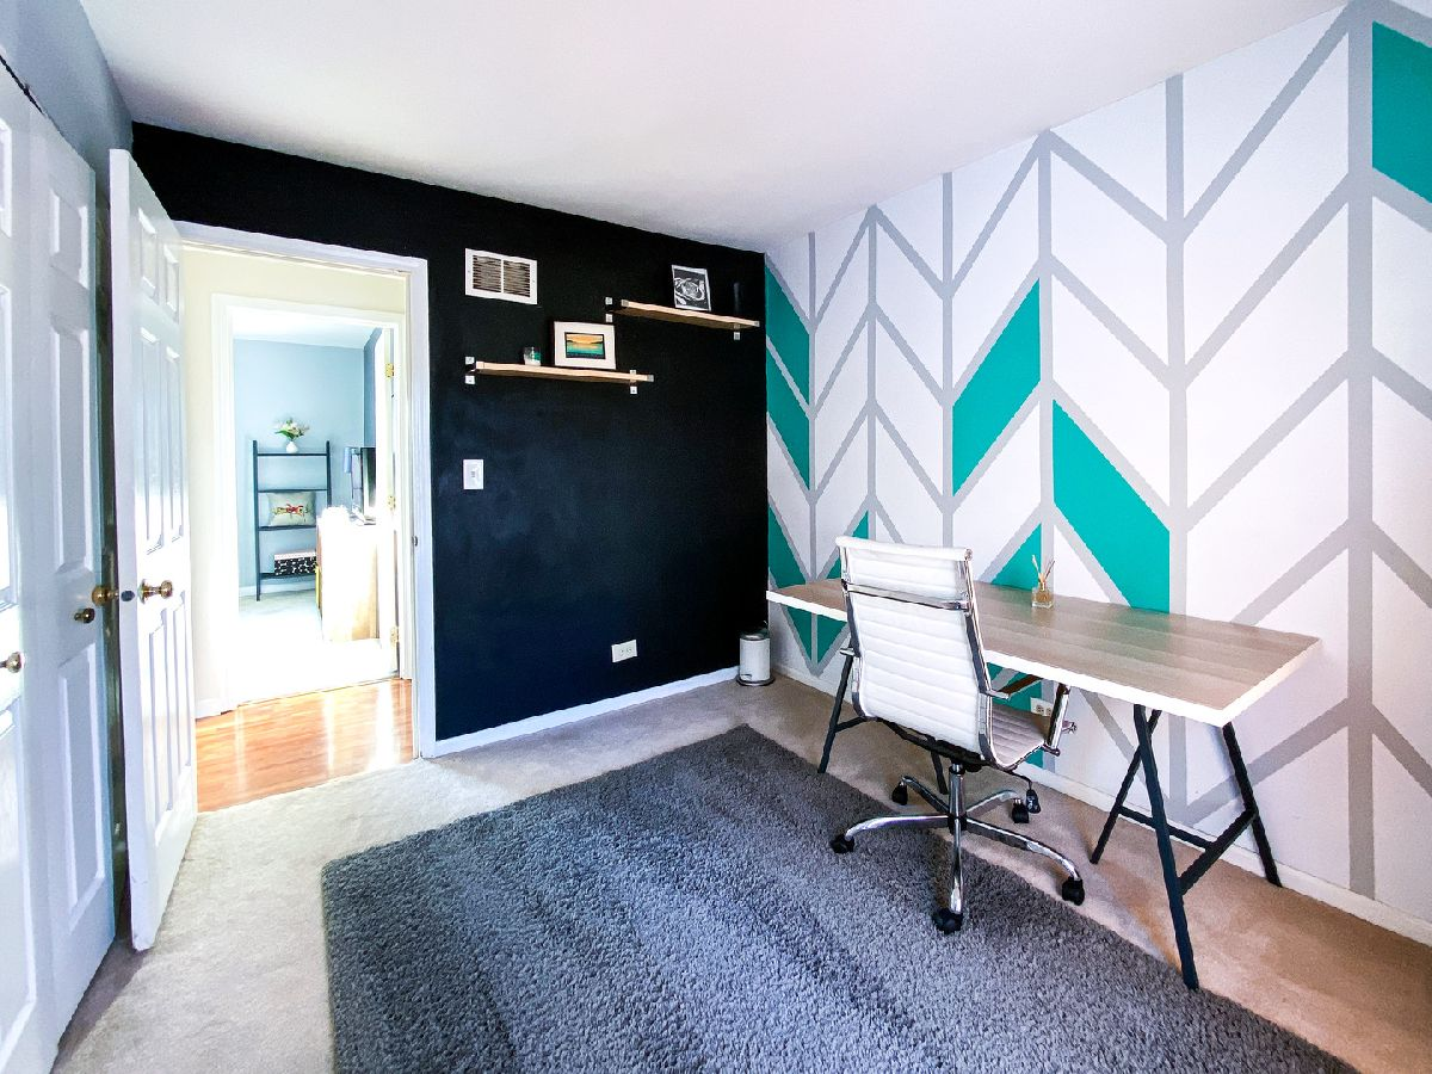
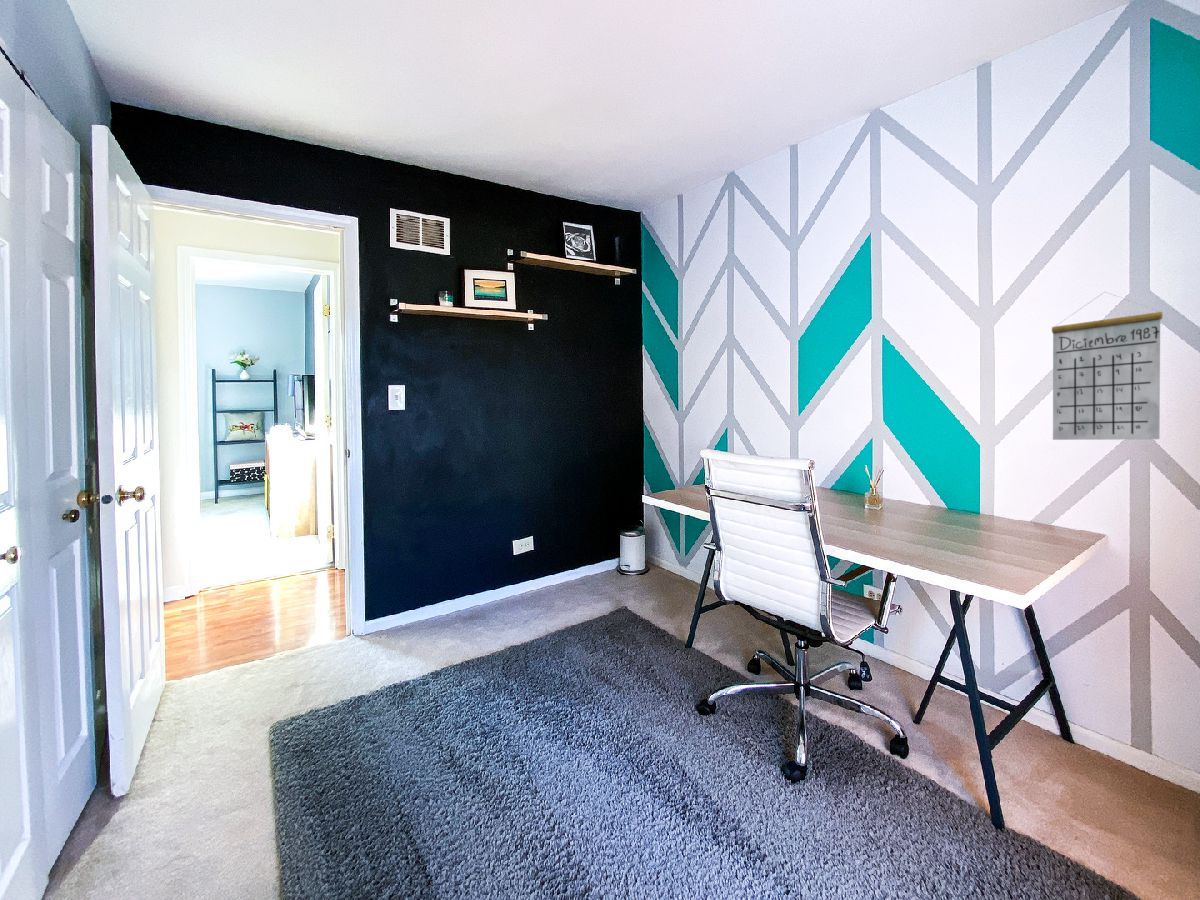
+ calendar [1051,291,1164,441]
